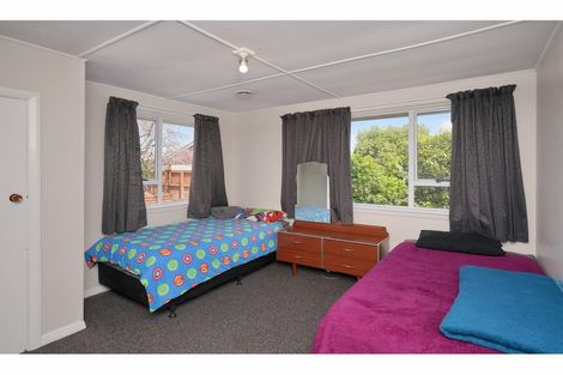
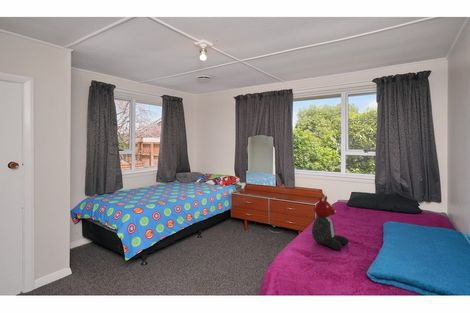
+ teddy bear [311,195,350,251]
